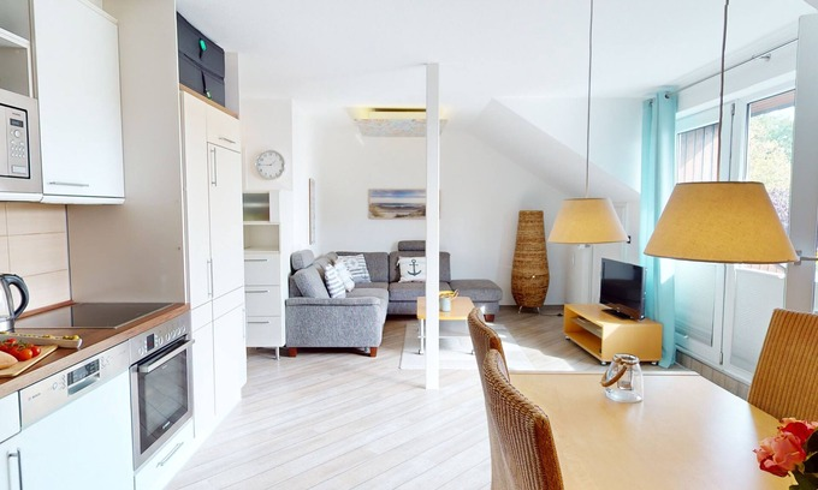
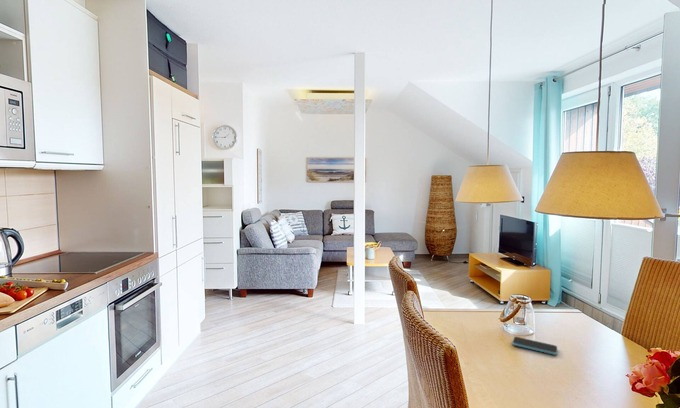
+ smartphone [511,336,558,356]
